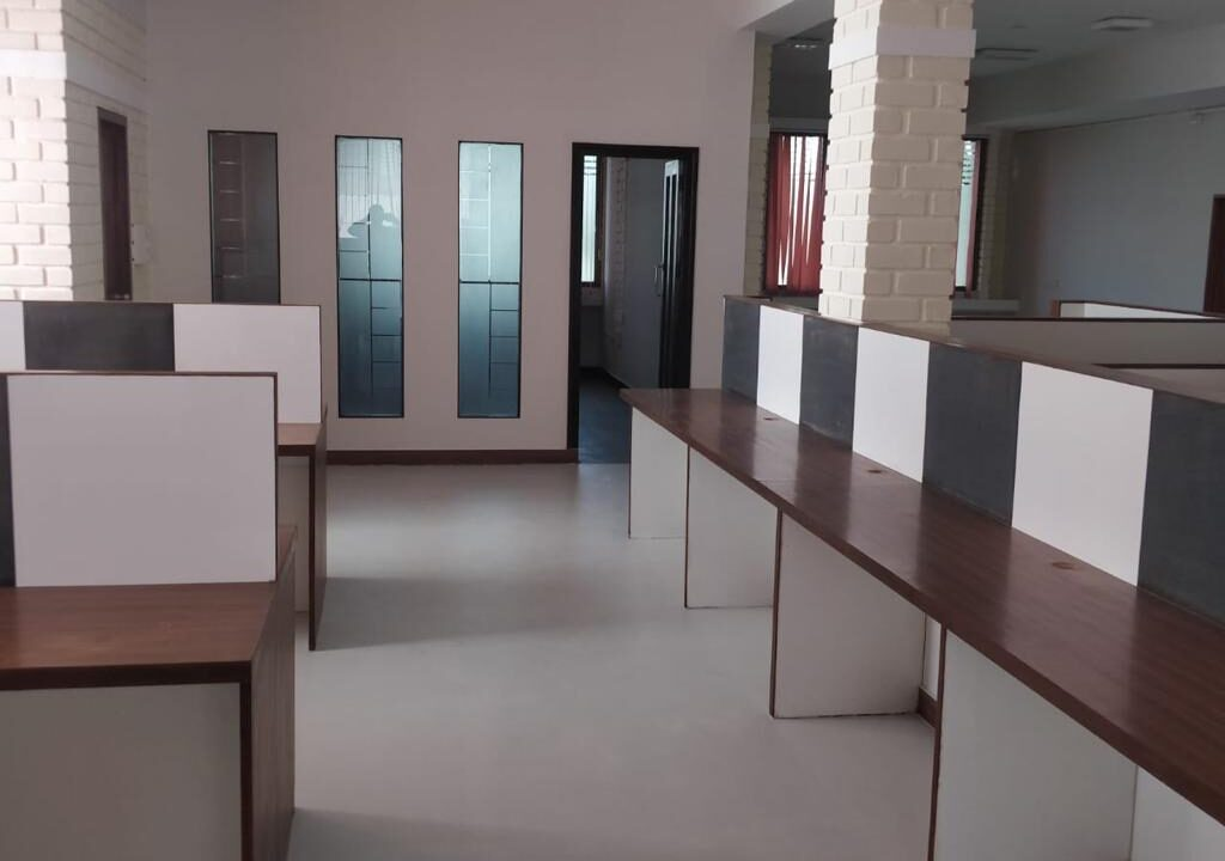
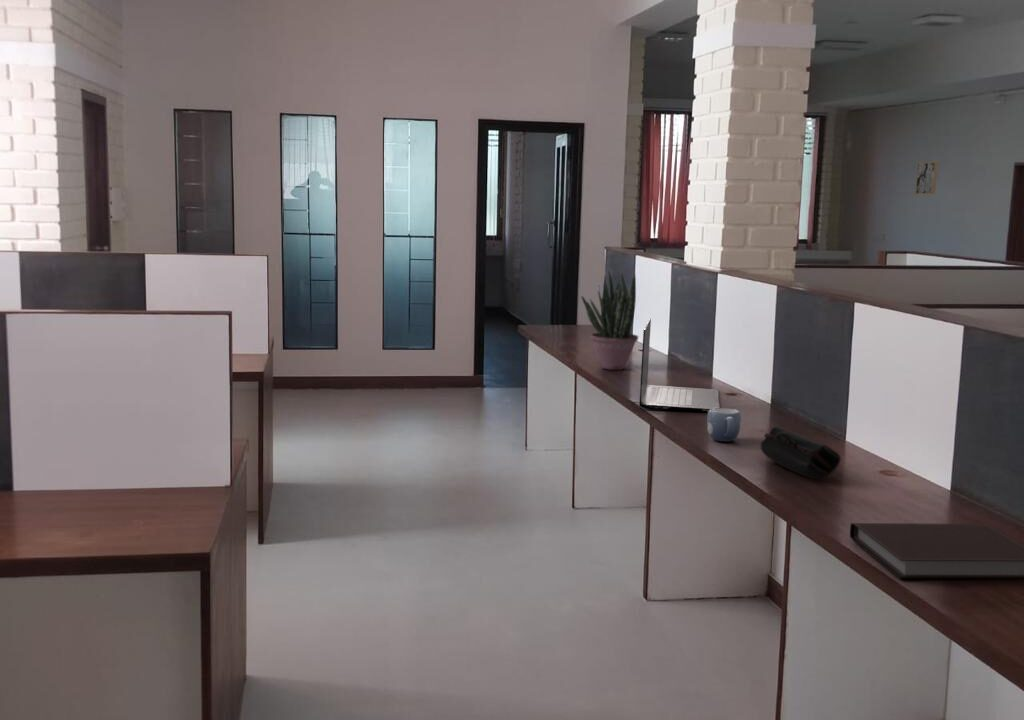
+ laptop [638,318,721,413]
+ wall art [914,161,939,196]
+ potted plant [580,270,639,371]
+ mug [706,407,742,443]
+ notebook [849,522,1024,579]
+ pencil case [760,426,842,481]
